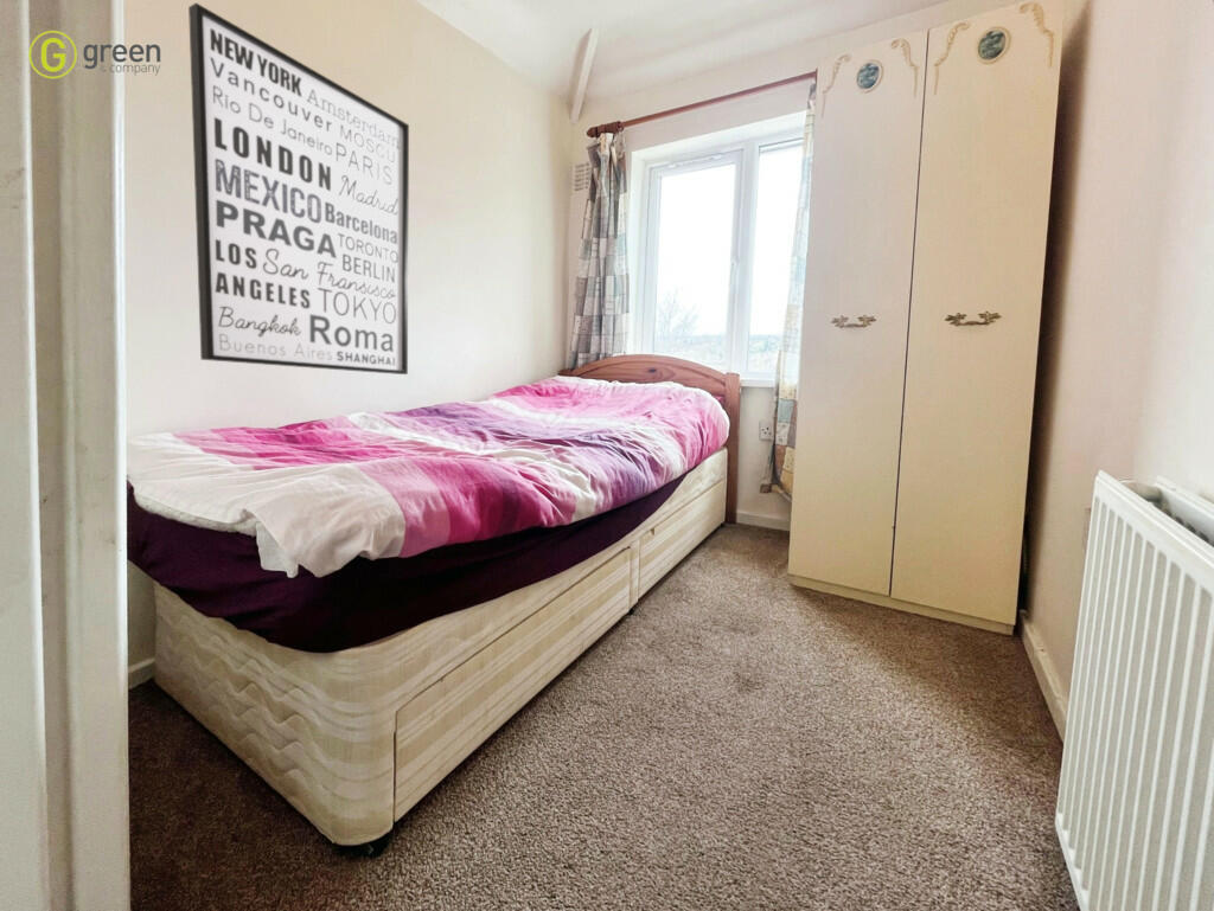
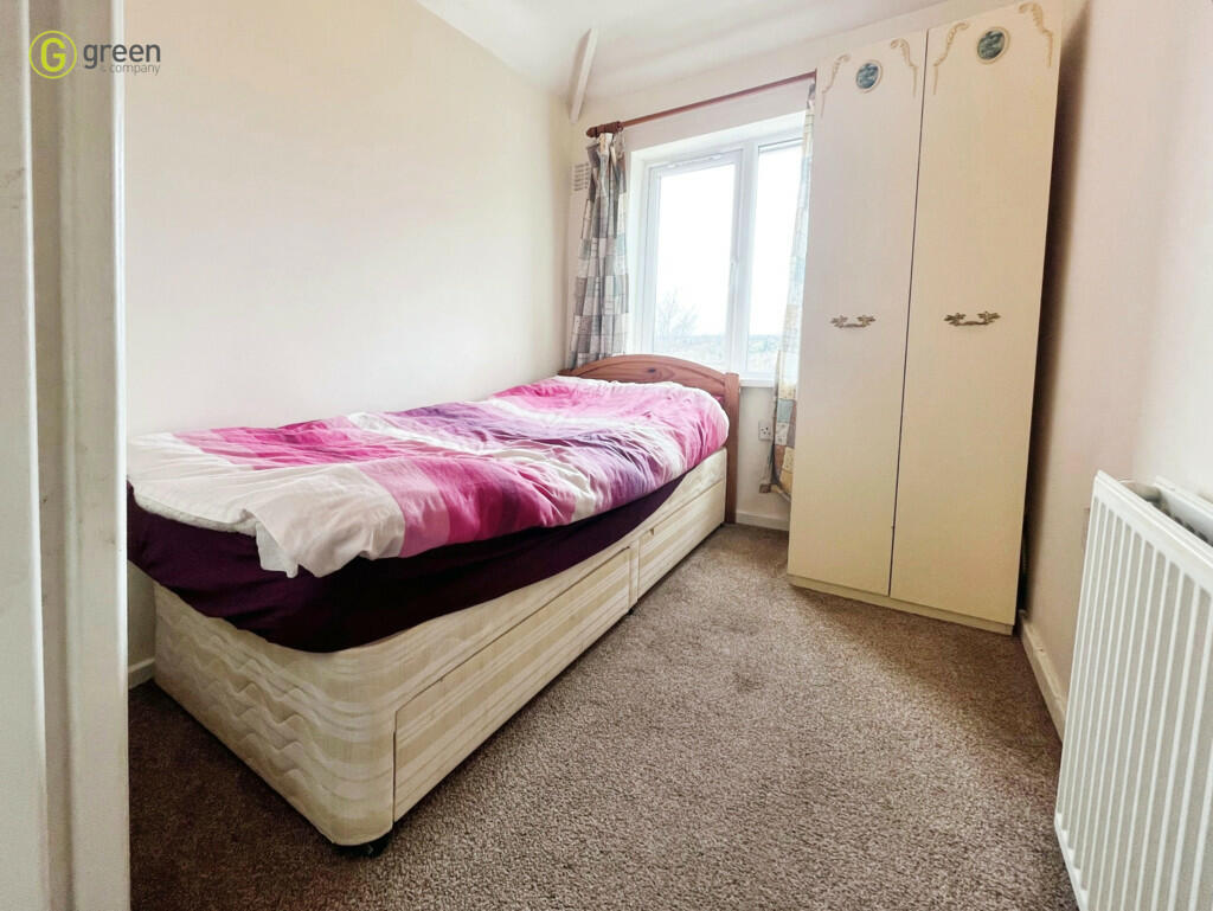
- wall art [187,1,410,376]
